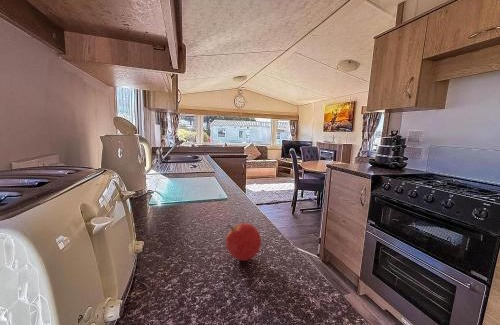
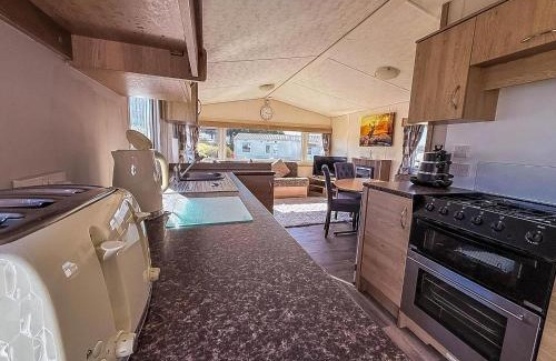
- fruit [225,222,262,262]
